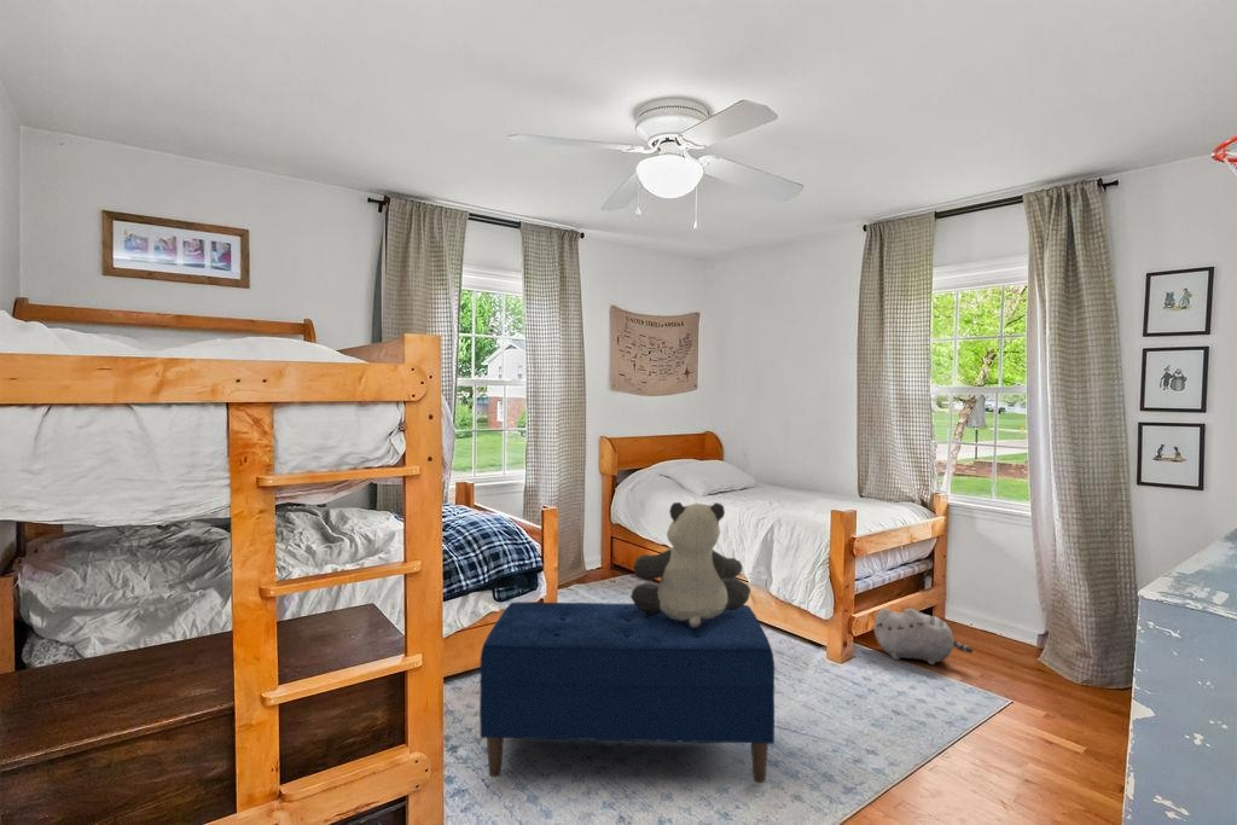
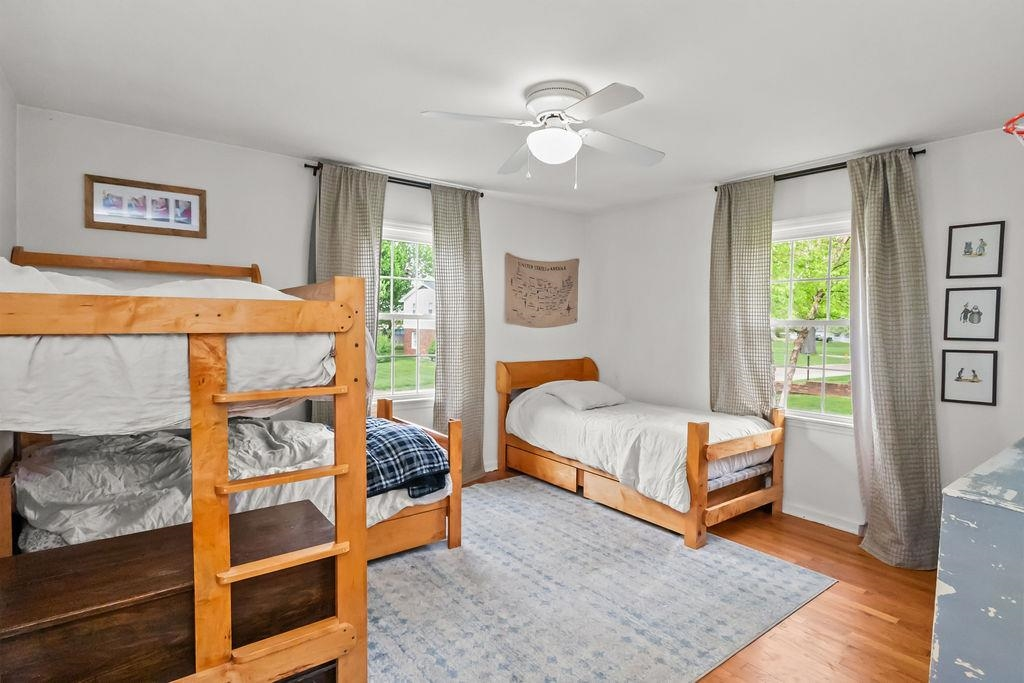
- teddy bear [629,501,751,627]
- bench [478,600,776,784]
- plush toy [872,608,974,666]
